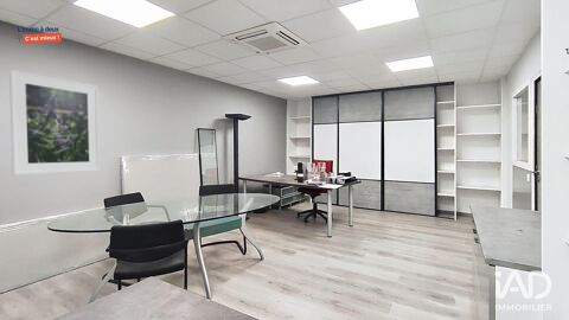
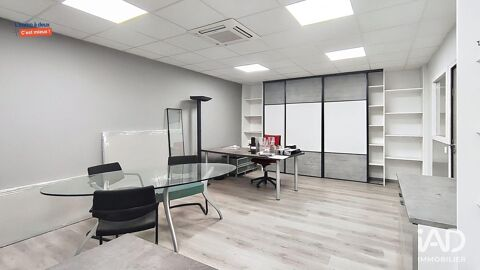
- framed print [8,69,101,177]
